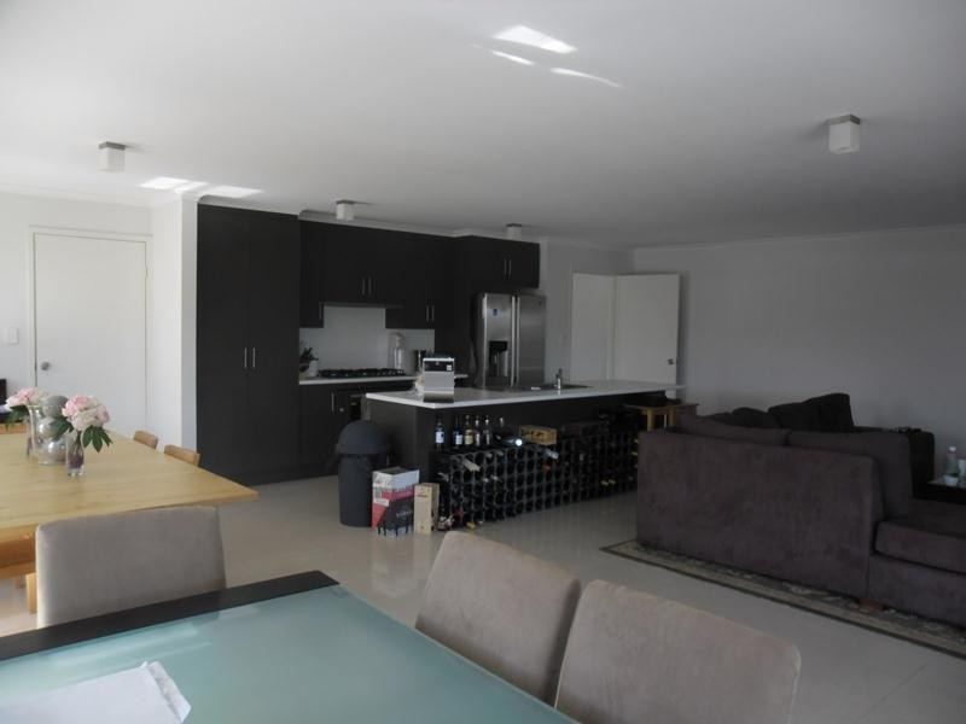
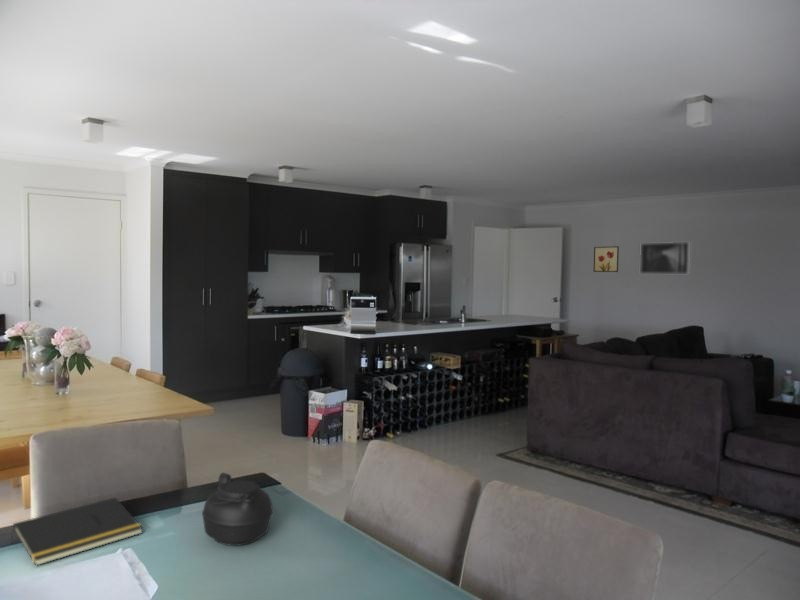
+ notepad [9,496,144,567]
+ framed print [639,241,691,275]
+ wall art [593,245,620,273]
+ teapot [196,472,274,547]
